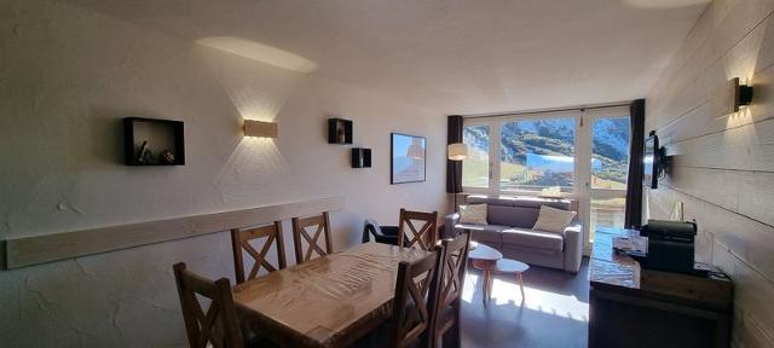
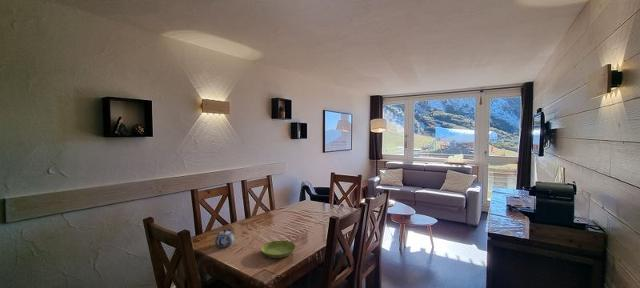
+ saucer [260,240,297,259]
+ teapot [214,227,236,248]
